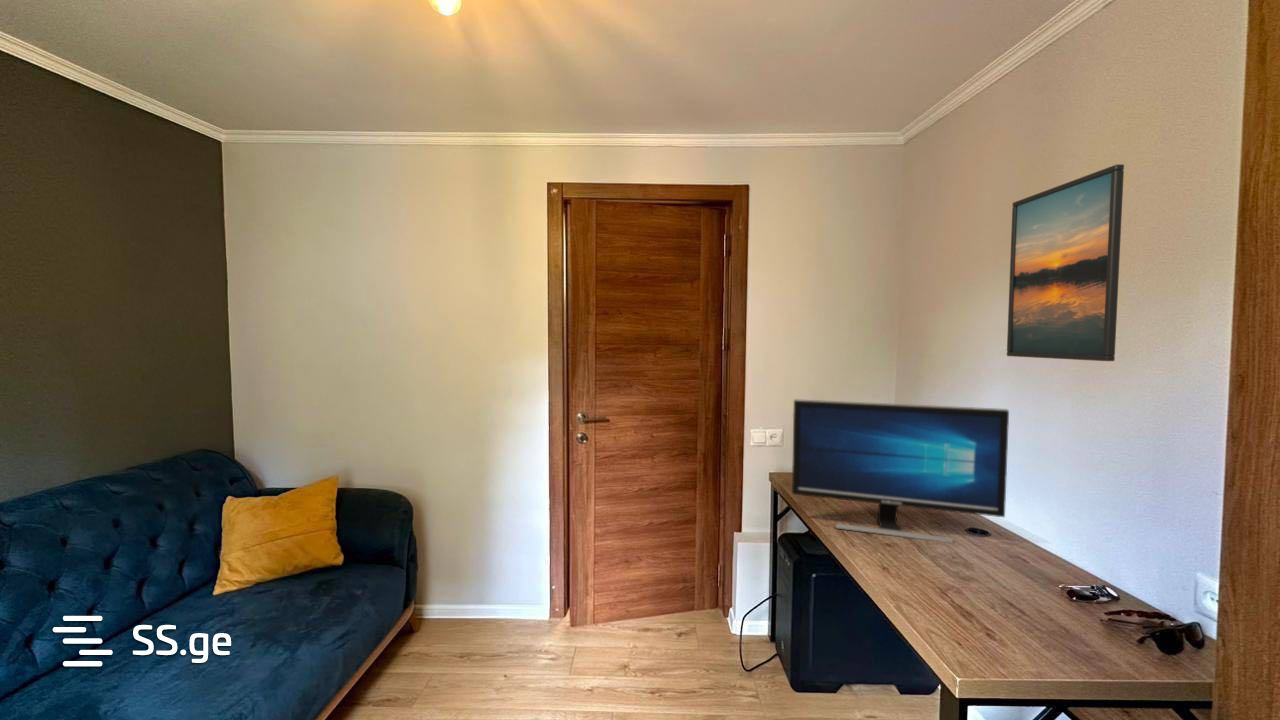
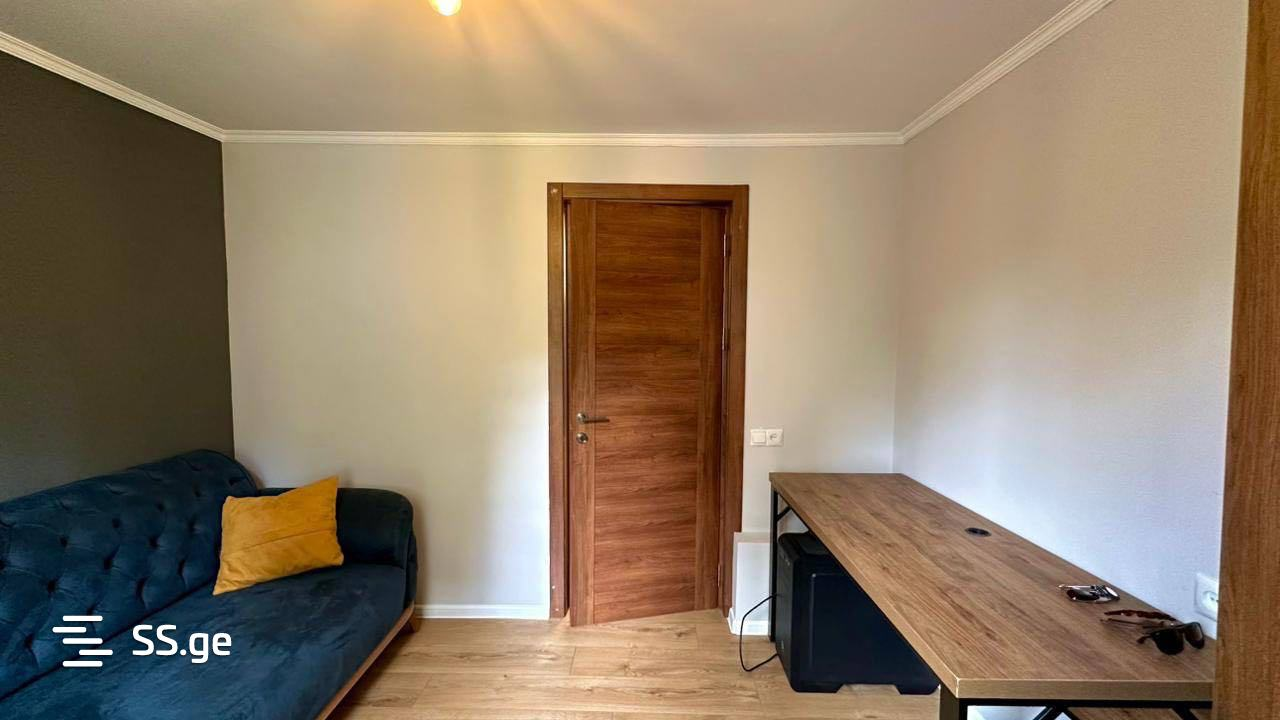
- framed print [1006,163,1125,362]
- computer monitor [791,398,1010,544]
